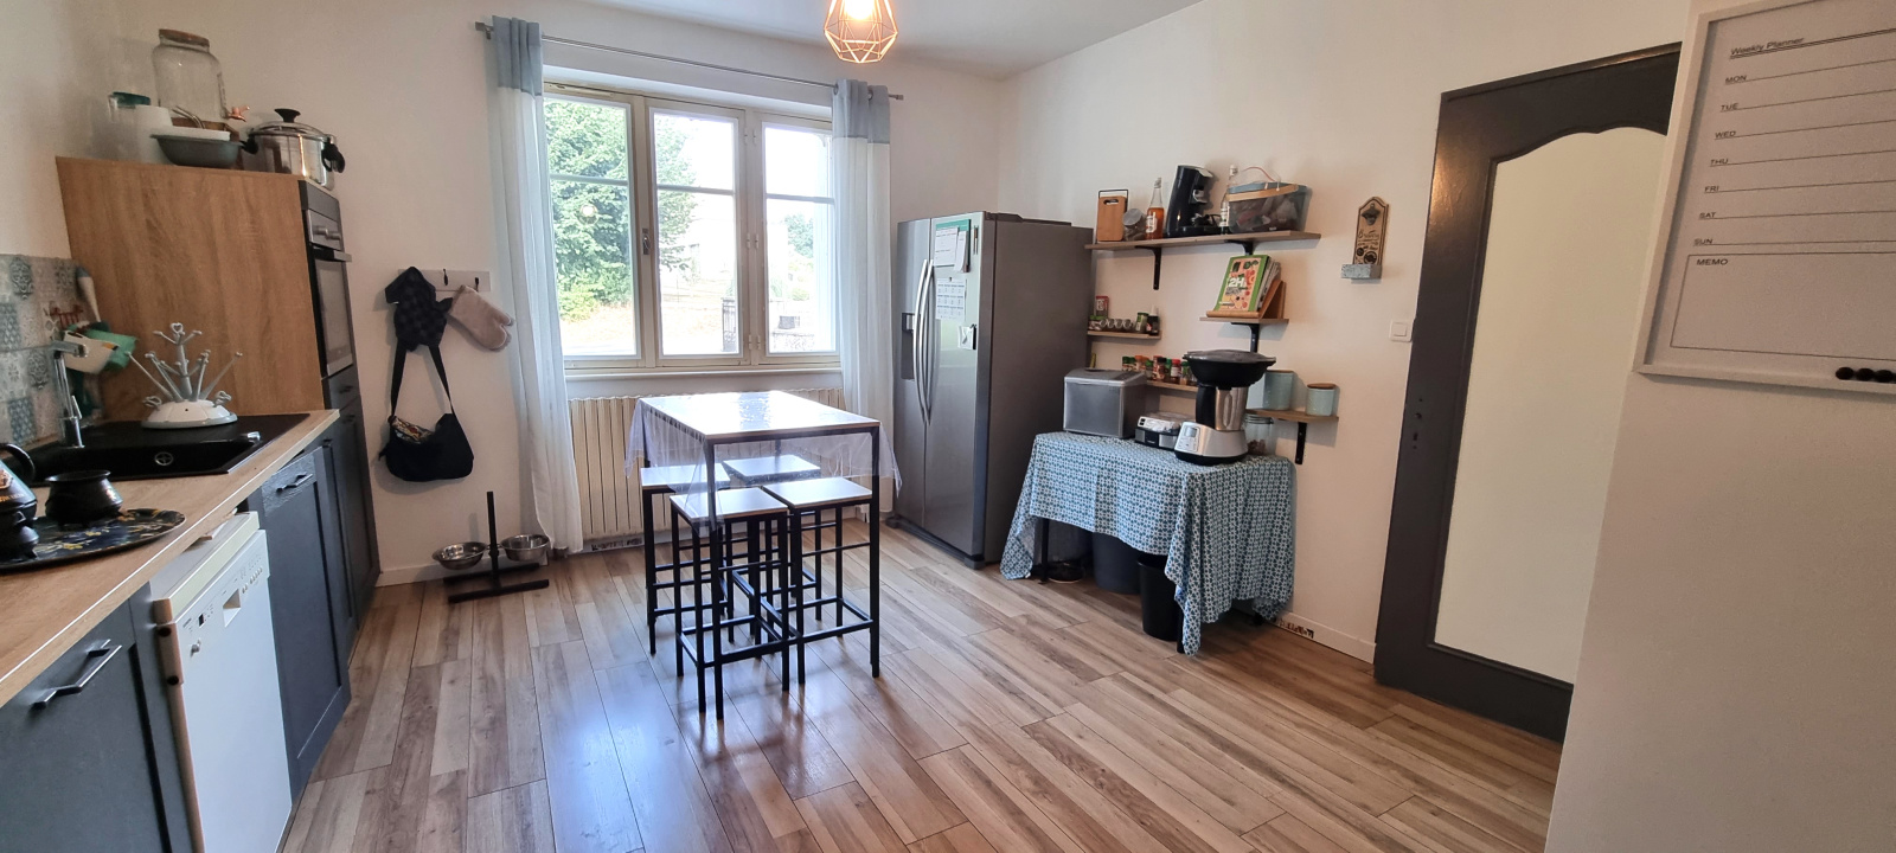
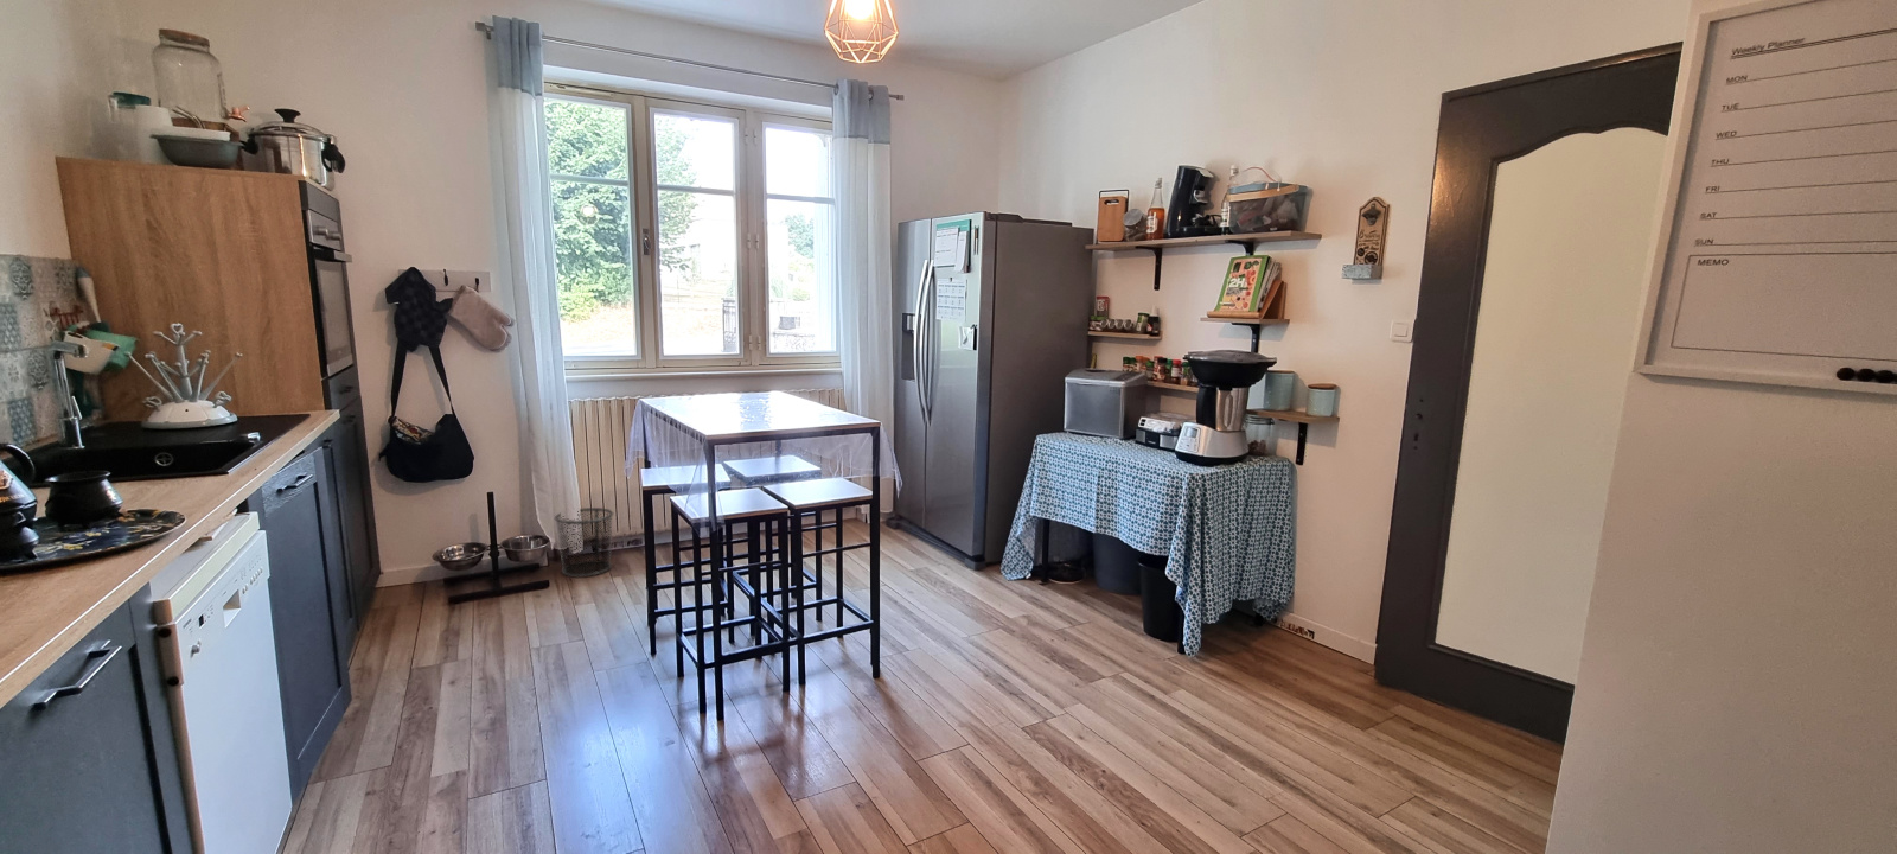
+ waste bin [554,507,615,578]
